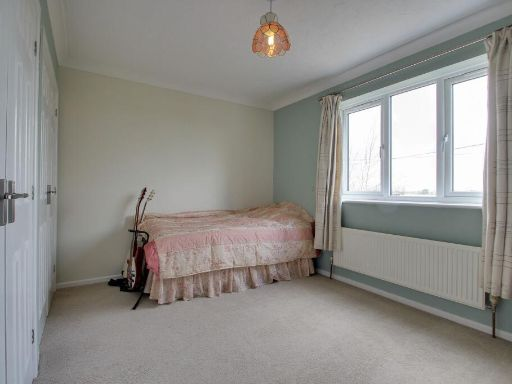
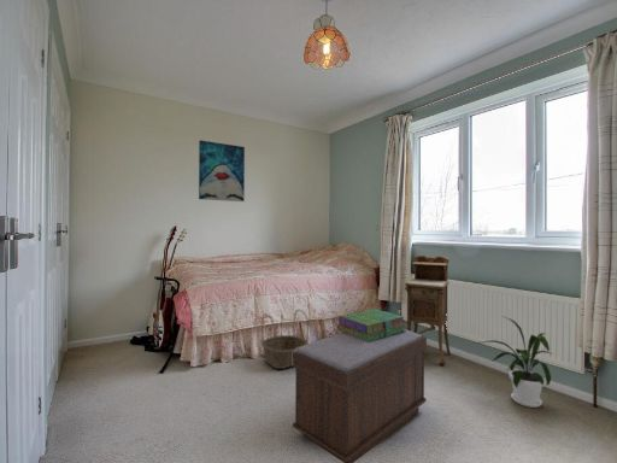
+ house plant [476,315,554,409]
+ stack of books [335,307,407,342]
+ basket [260,309,310,370]
+ bench [292,328,428,463]
+ wall art [198,139,246,203]
+ nightstand [404,254,452,367]
